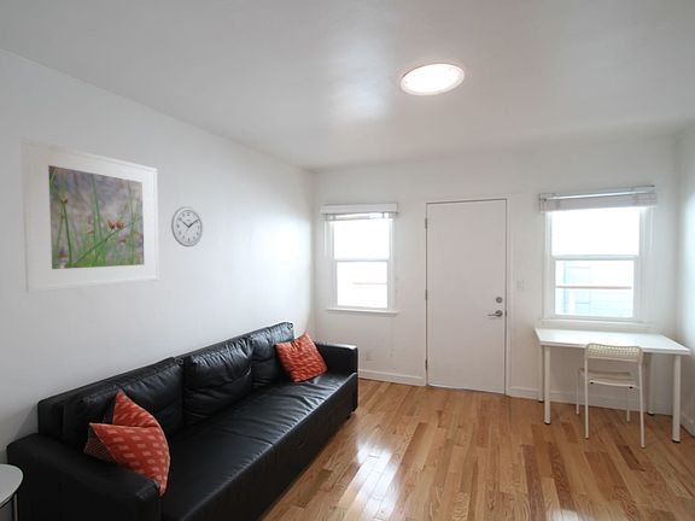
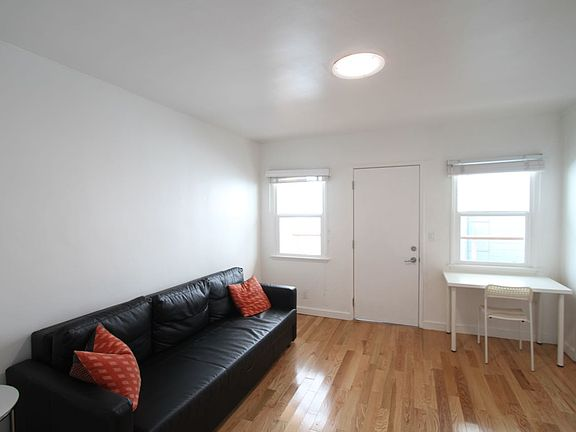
- wall clock [170,205,204,248]
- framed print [19,137,160,294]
